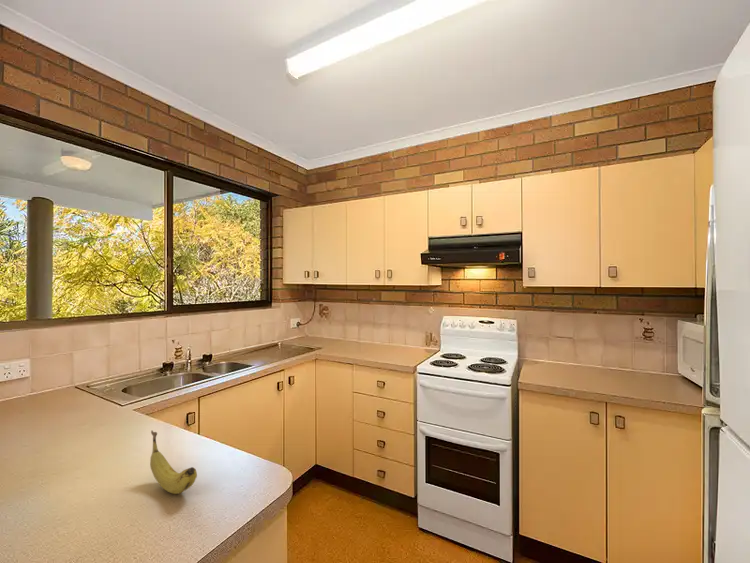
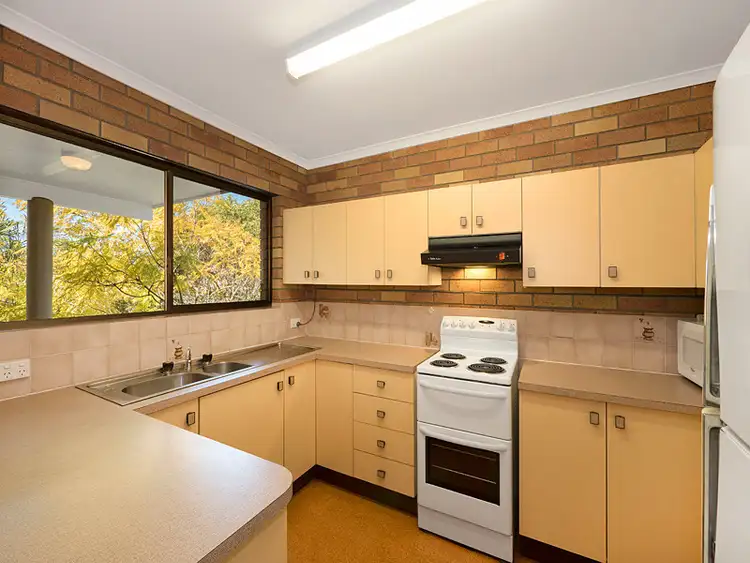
- fruit [149,429,198,495]
